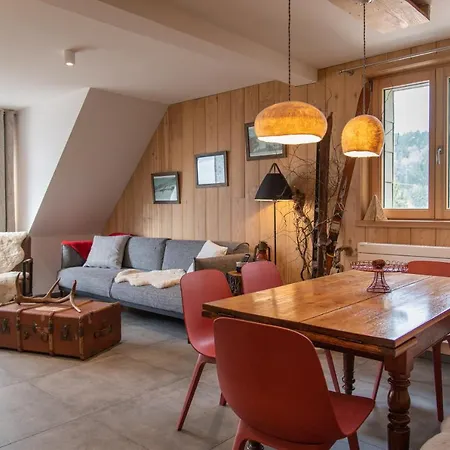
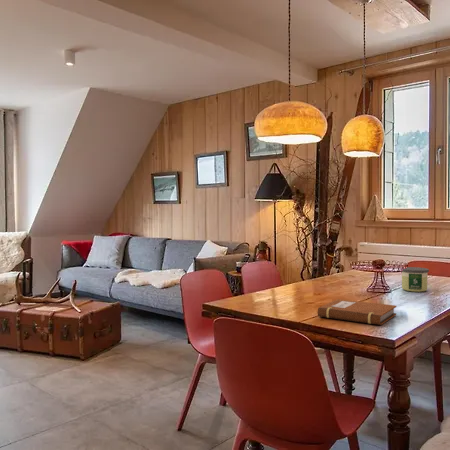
+ notebook [316,298,397,326]
+ candle [401,266,430,293]
